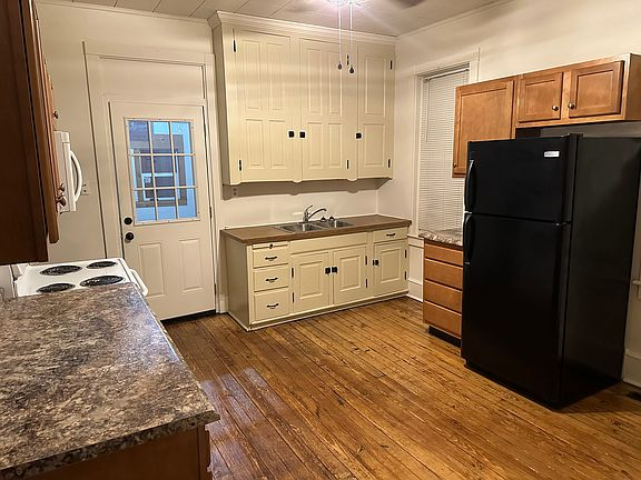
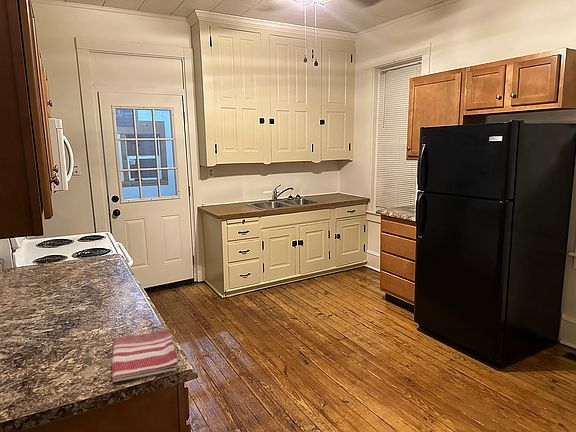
+ dish towel [111,328,179,383]
